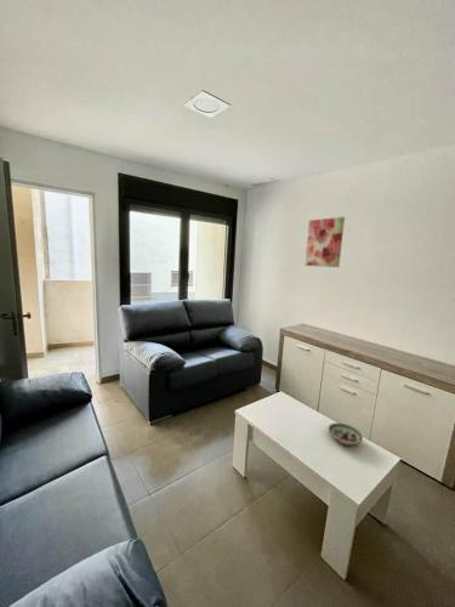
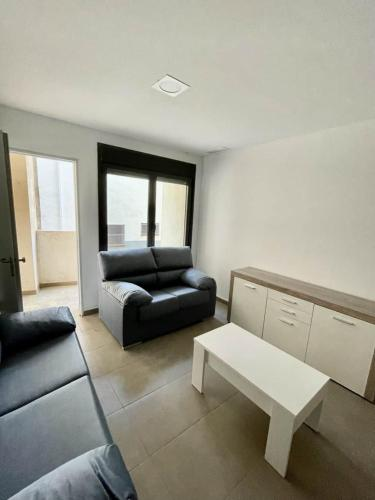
- wall art [303,216,346,268]
- decorative bowl [328,421,364,447]
